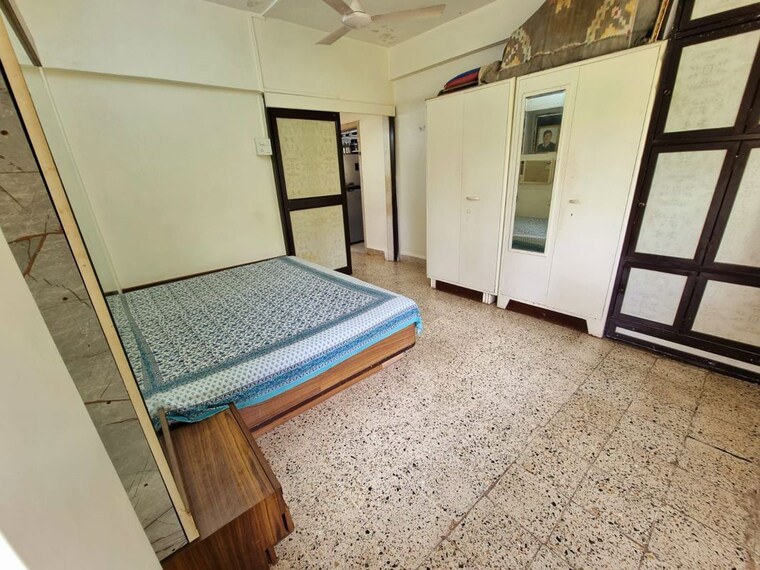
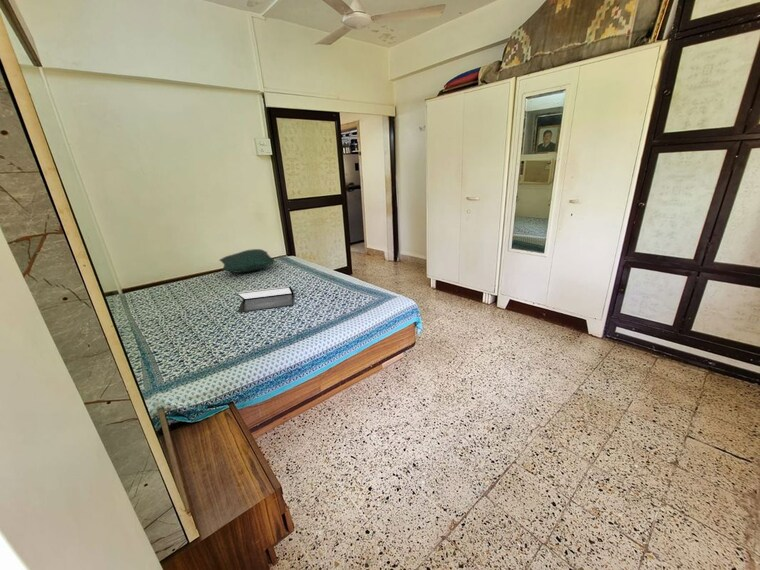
+ laptop [234,285,295,313]
+ pillow [219,248,276,274]
